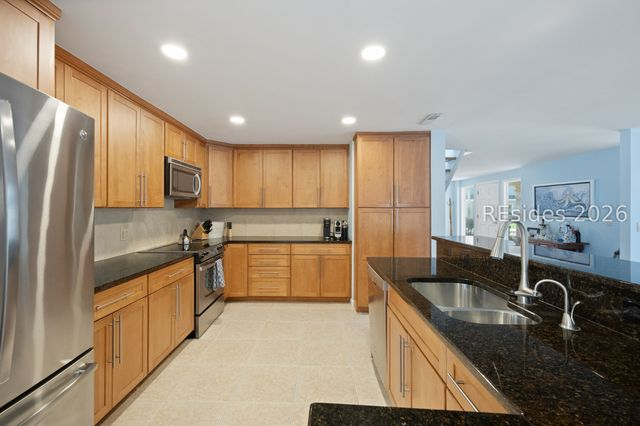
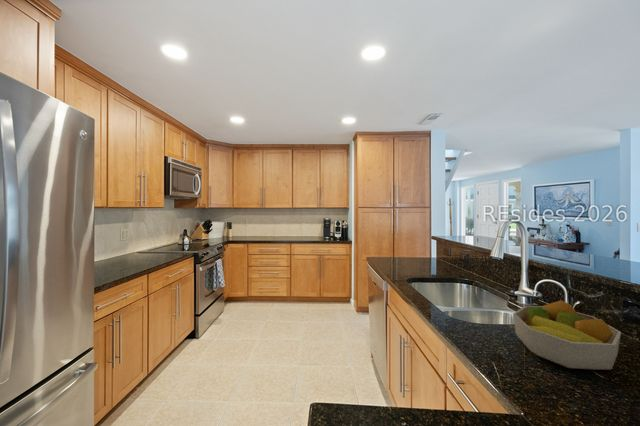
+ fruit bowl [512,299,622,371]
